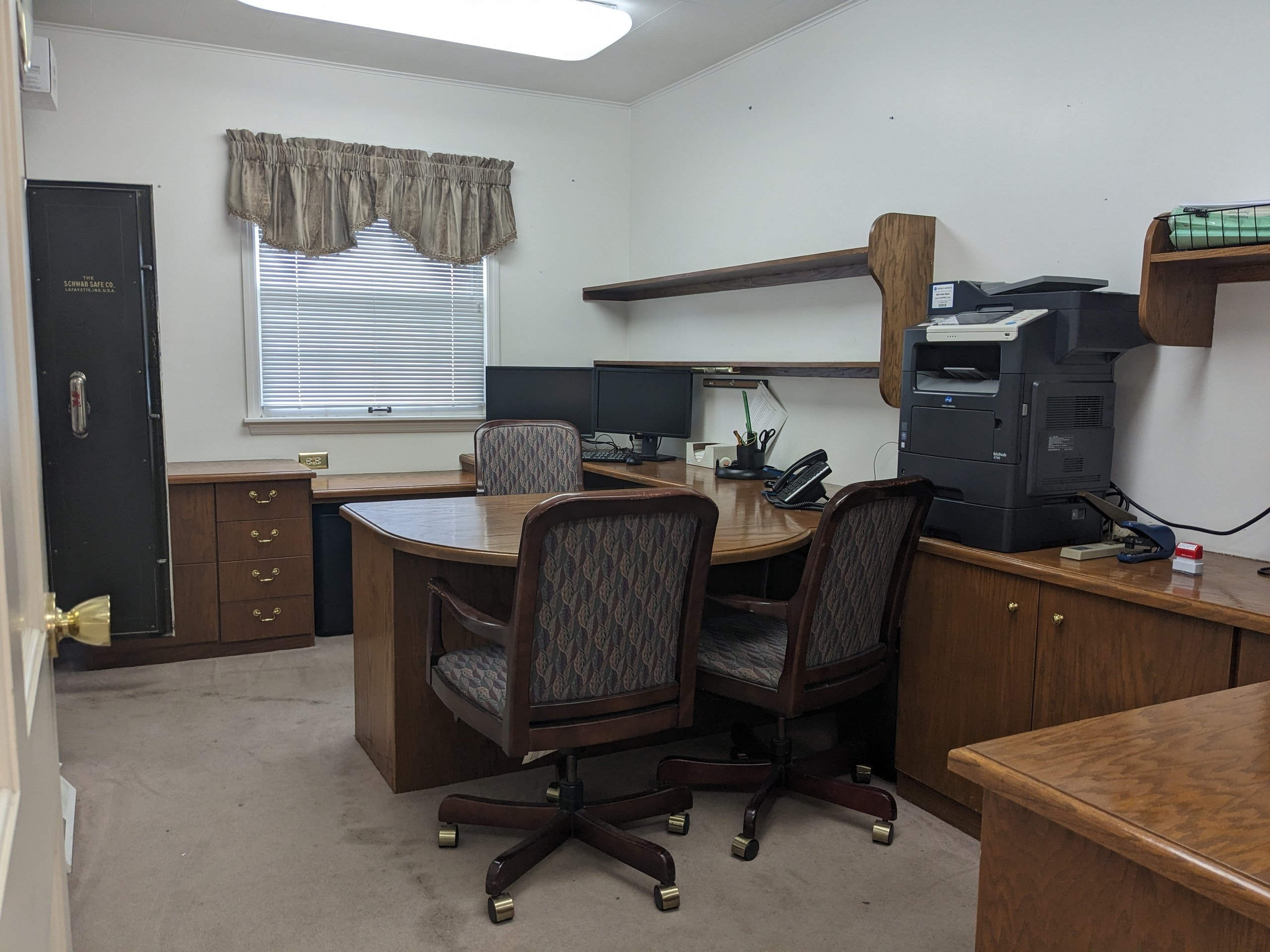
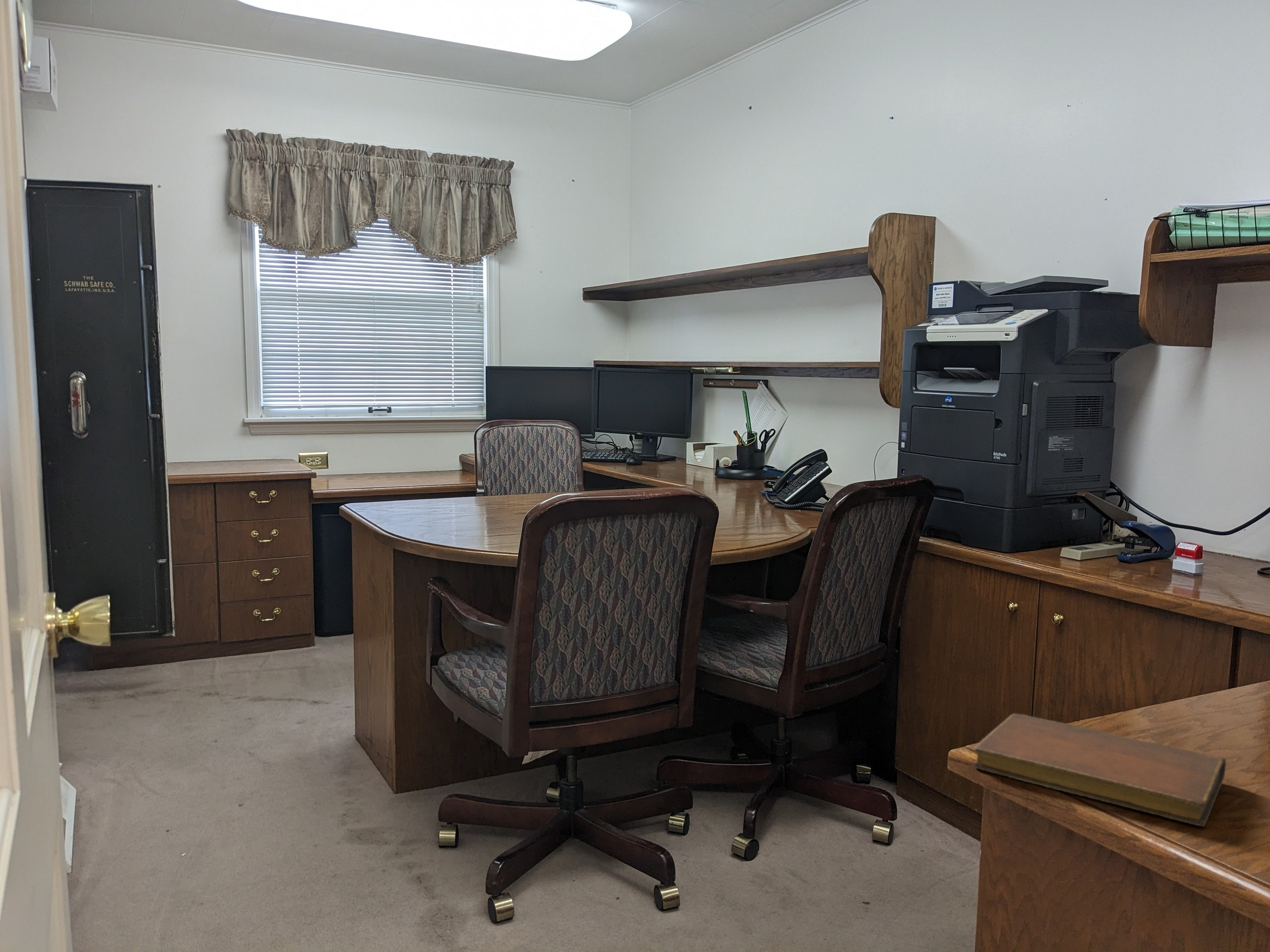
+ notebook [973,713,1226,827]
